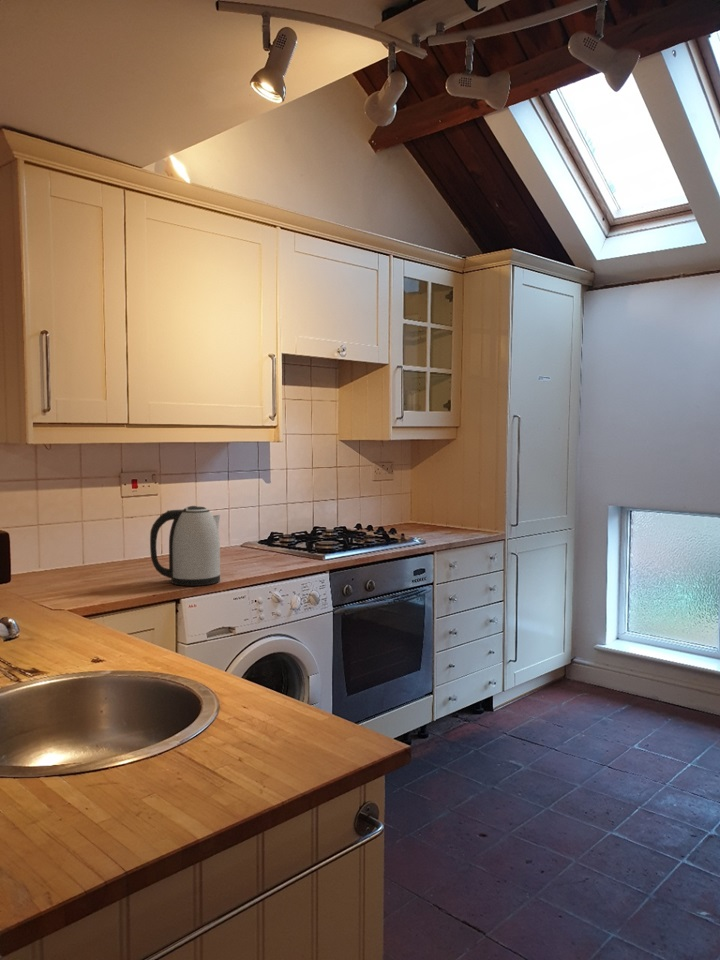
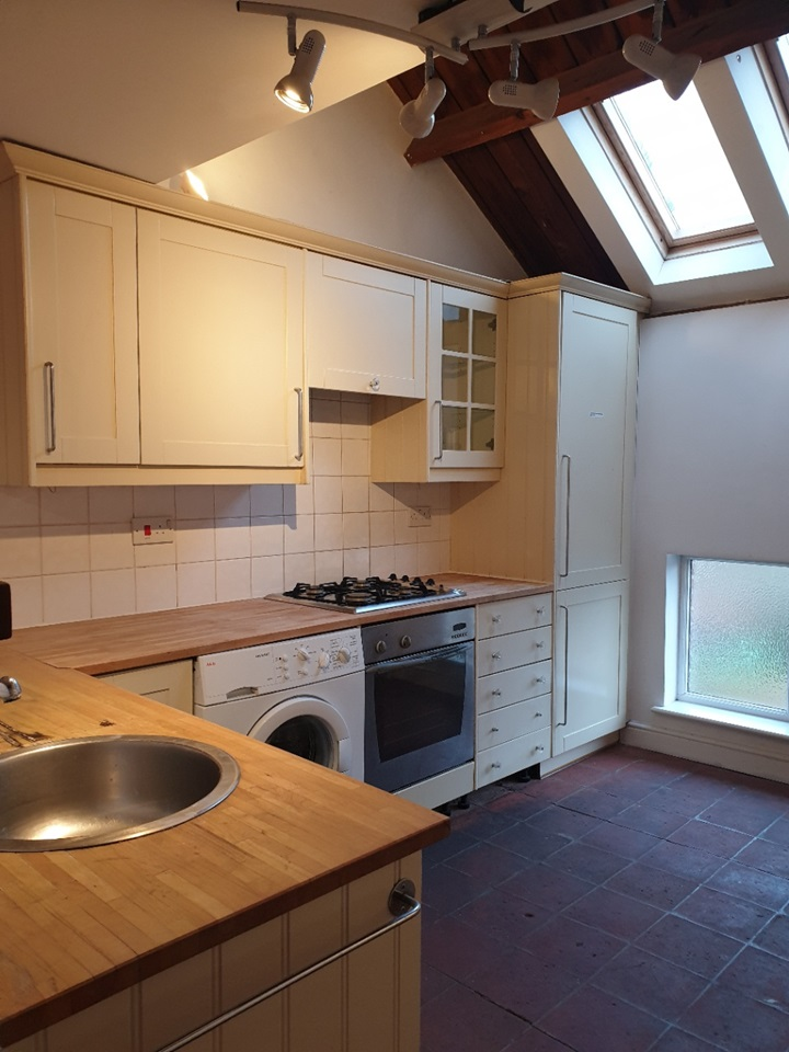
- kettle [149,505,222,587]
